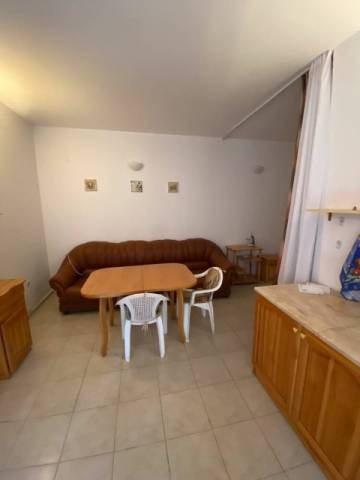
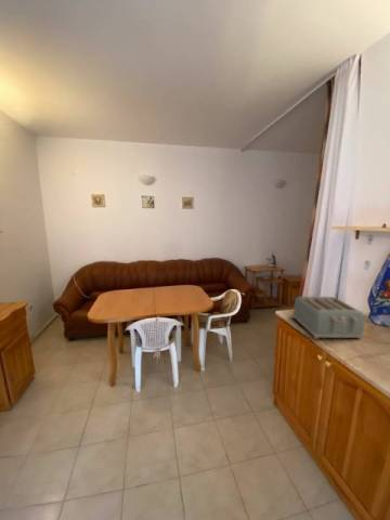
+ toaster [291,296,365,340]
